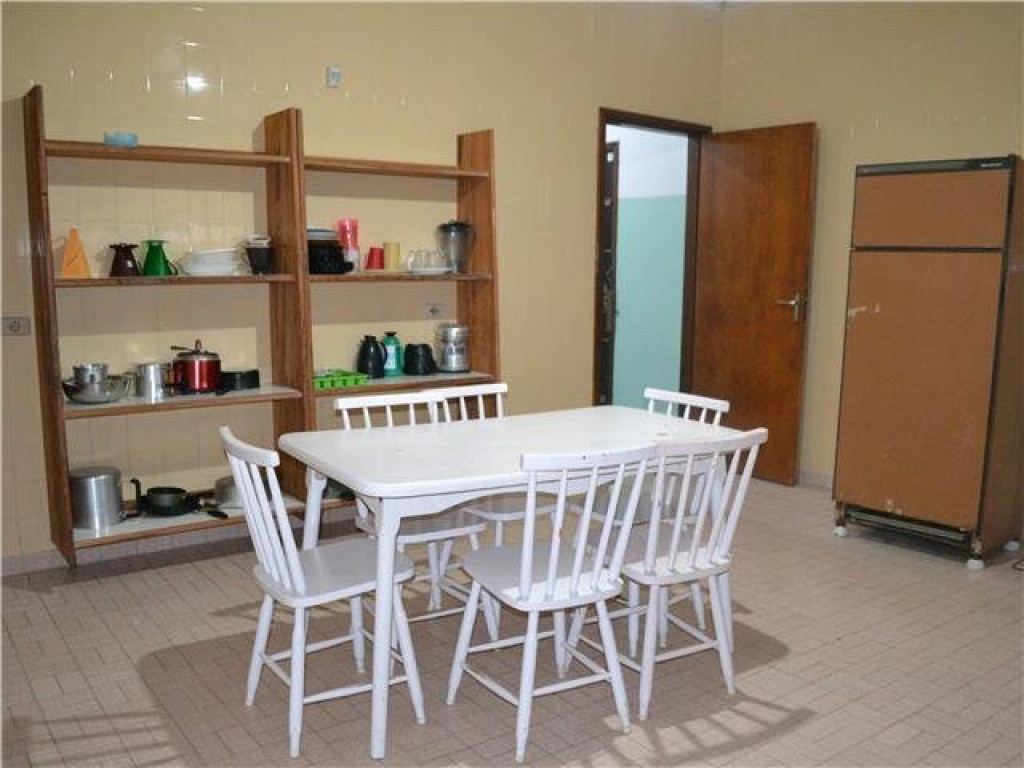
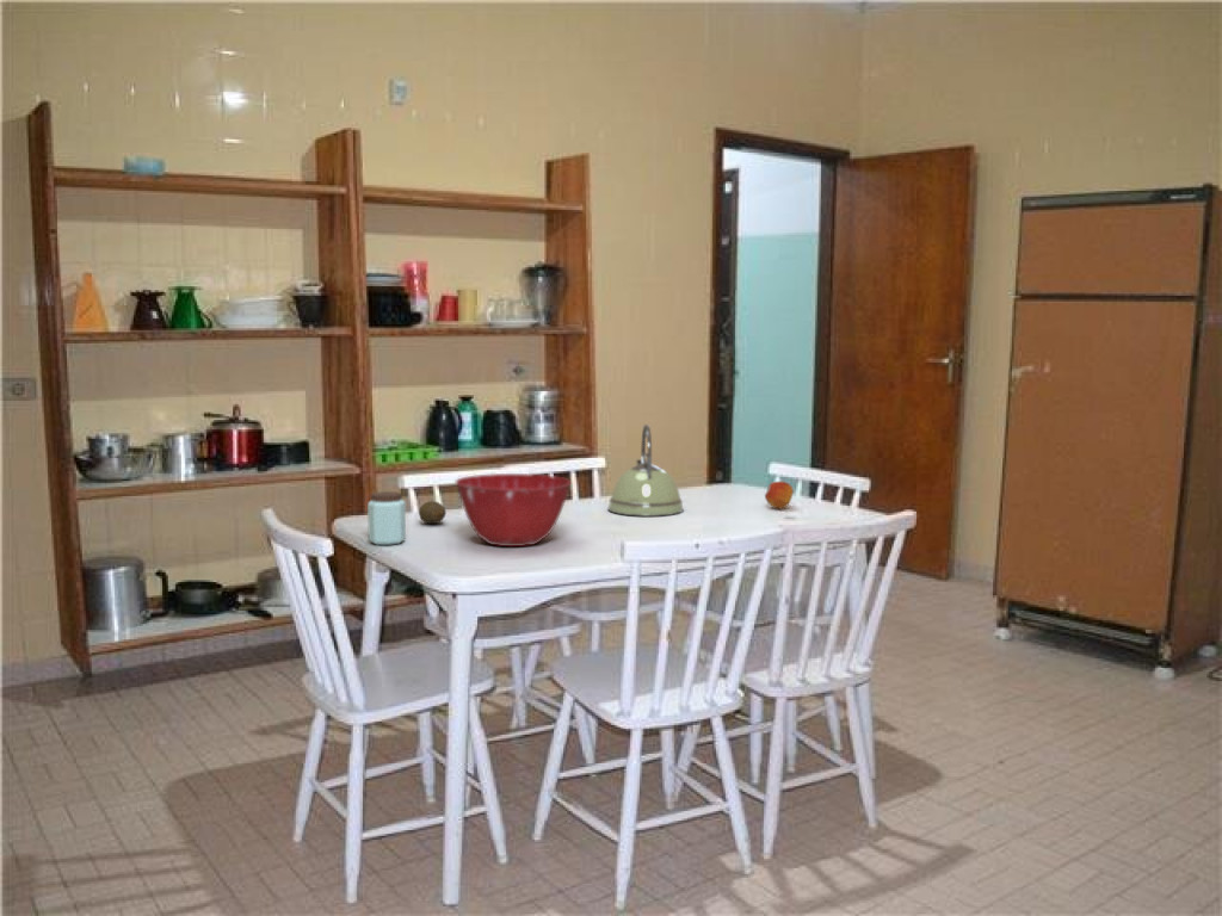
+ mixing bowl [455,472,572,547]
+ peanut butter [366,490,407,546]
+ fruit [764,479,795,510]
+ fruit [418,500,448,525]
+ kettle [606,423,685,518]
